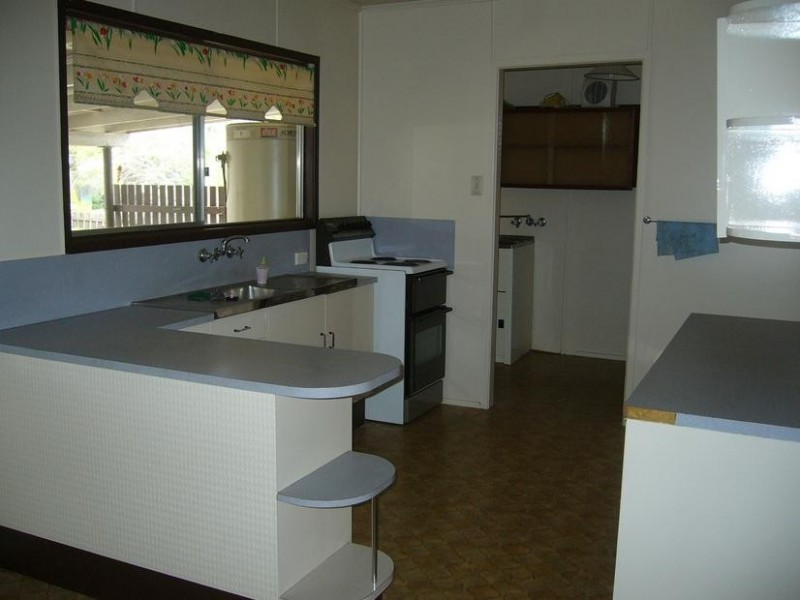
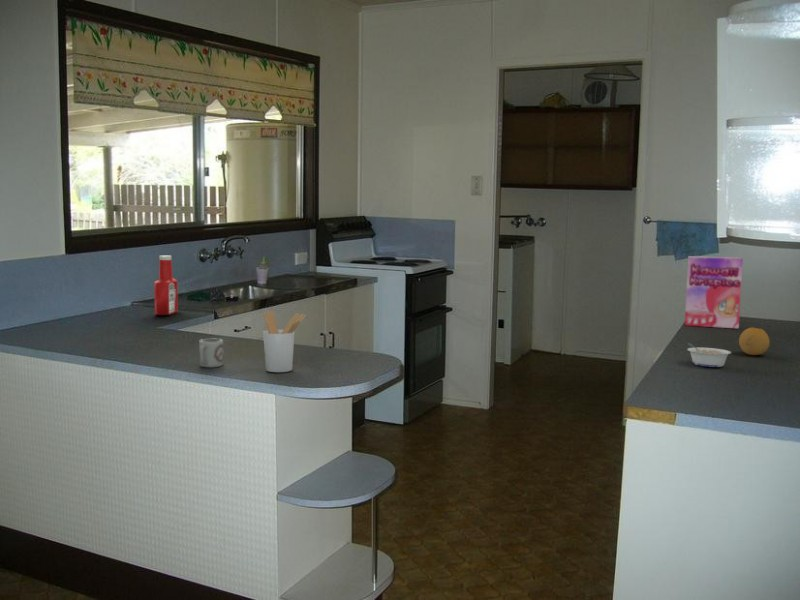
+ soap bottle [153,255,179,316]
+ legume [686,342,732,368]
+ fruit [738,326,771,356]
+ cereal box [684,255,744,330]
+ cup [198,338,224,368]
+ utensil holder [262,310,307,373]
